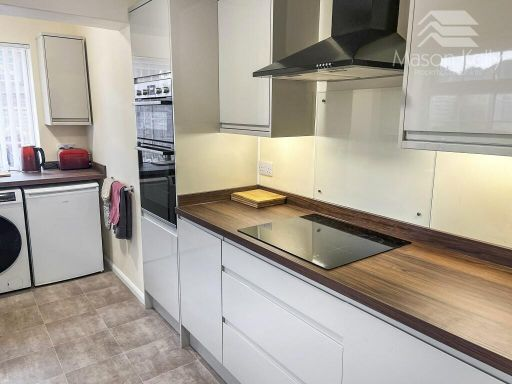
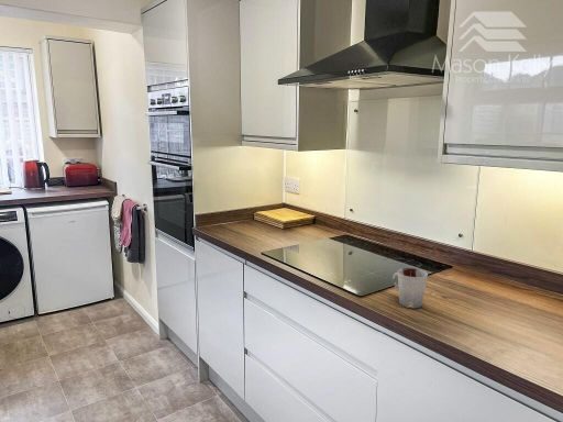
+ cup [391,267,429,309]
